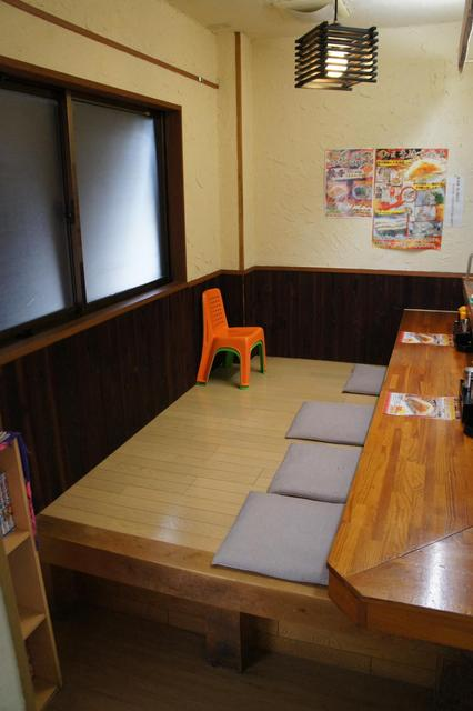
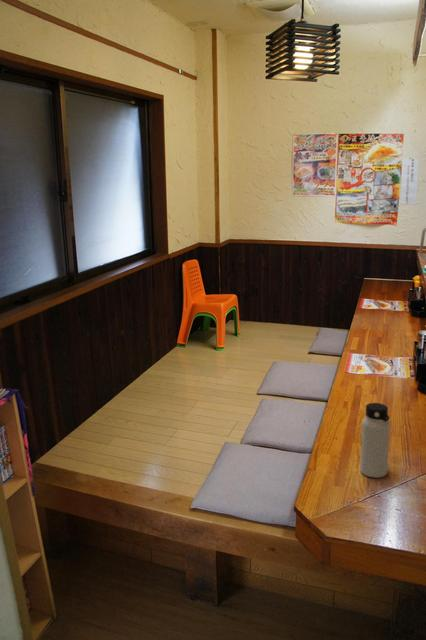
+ water bottle [359,402,391,479]
